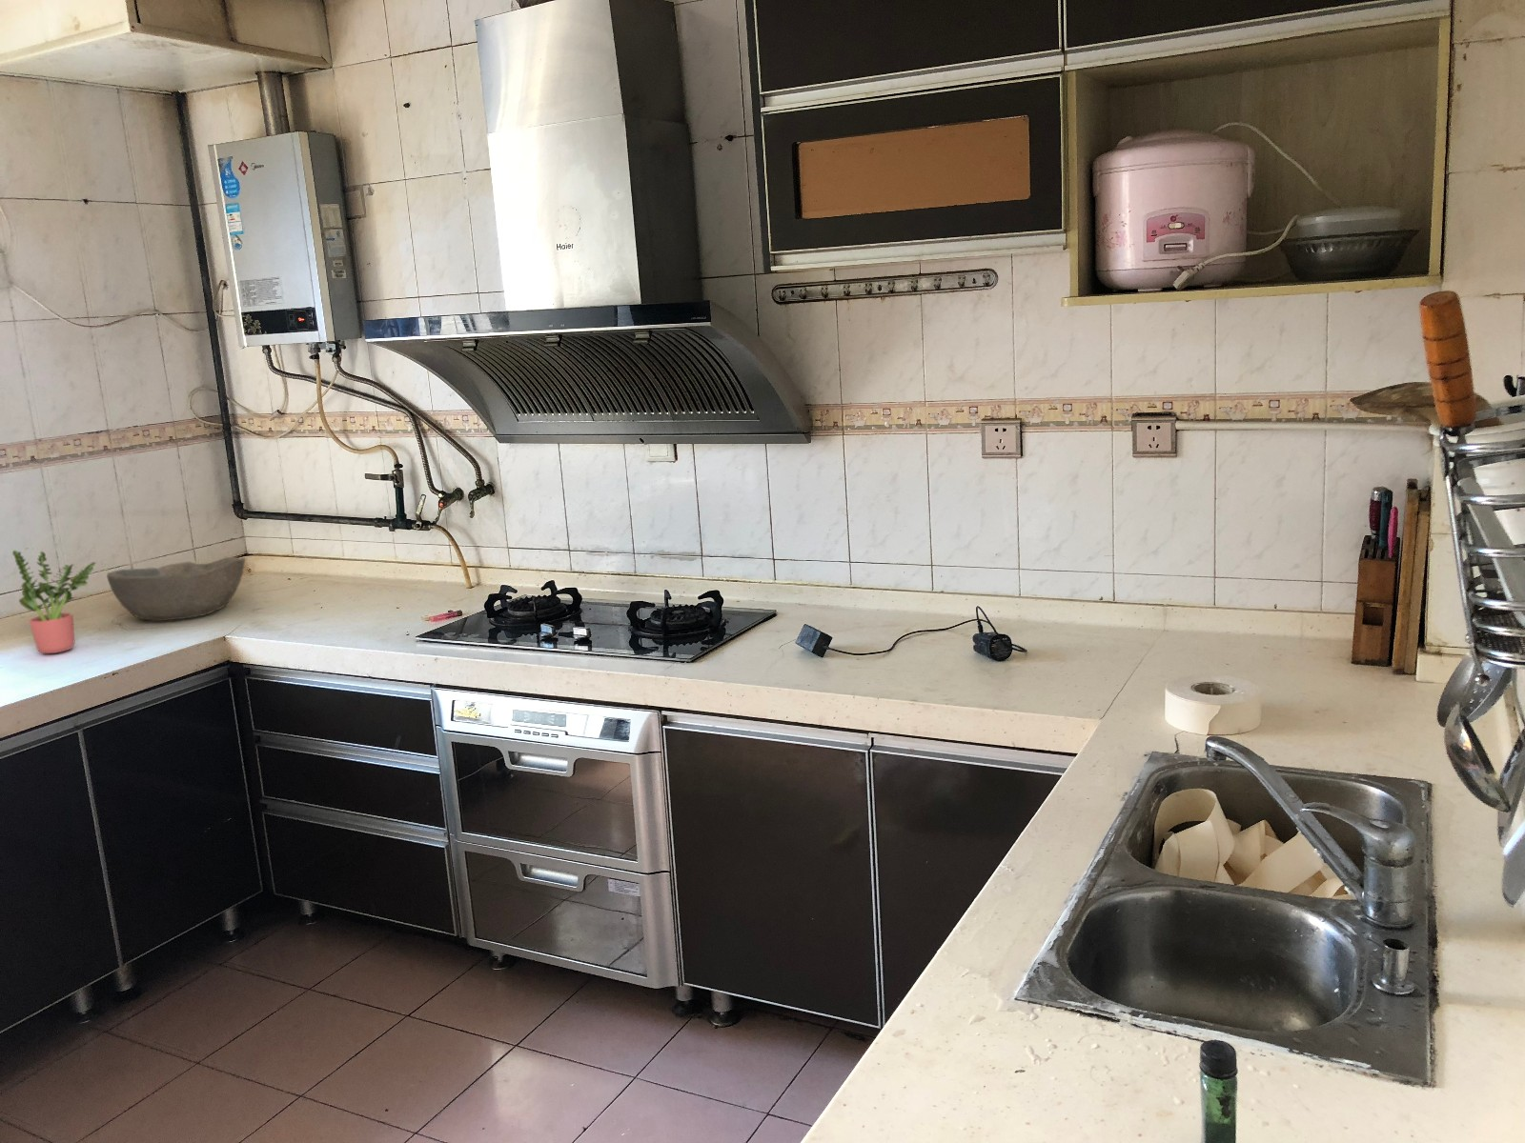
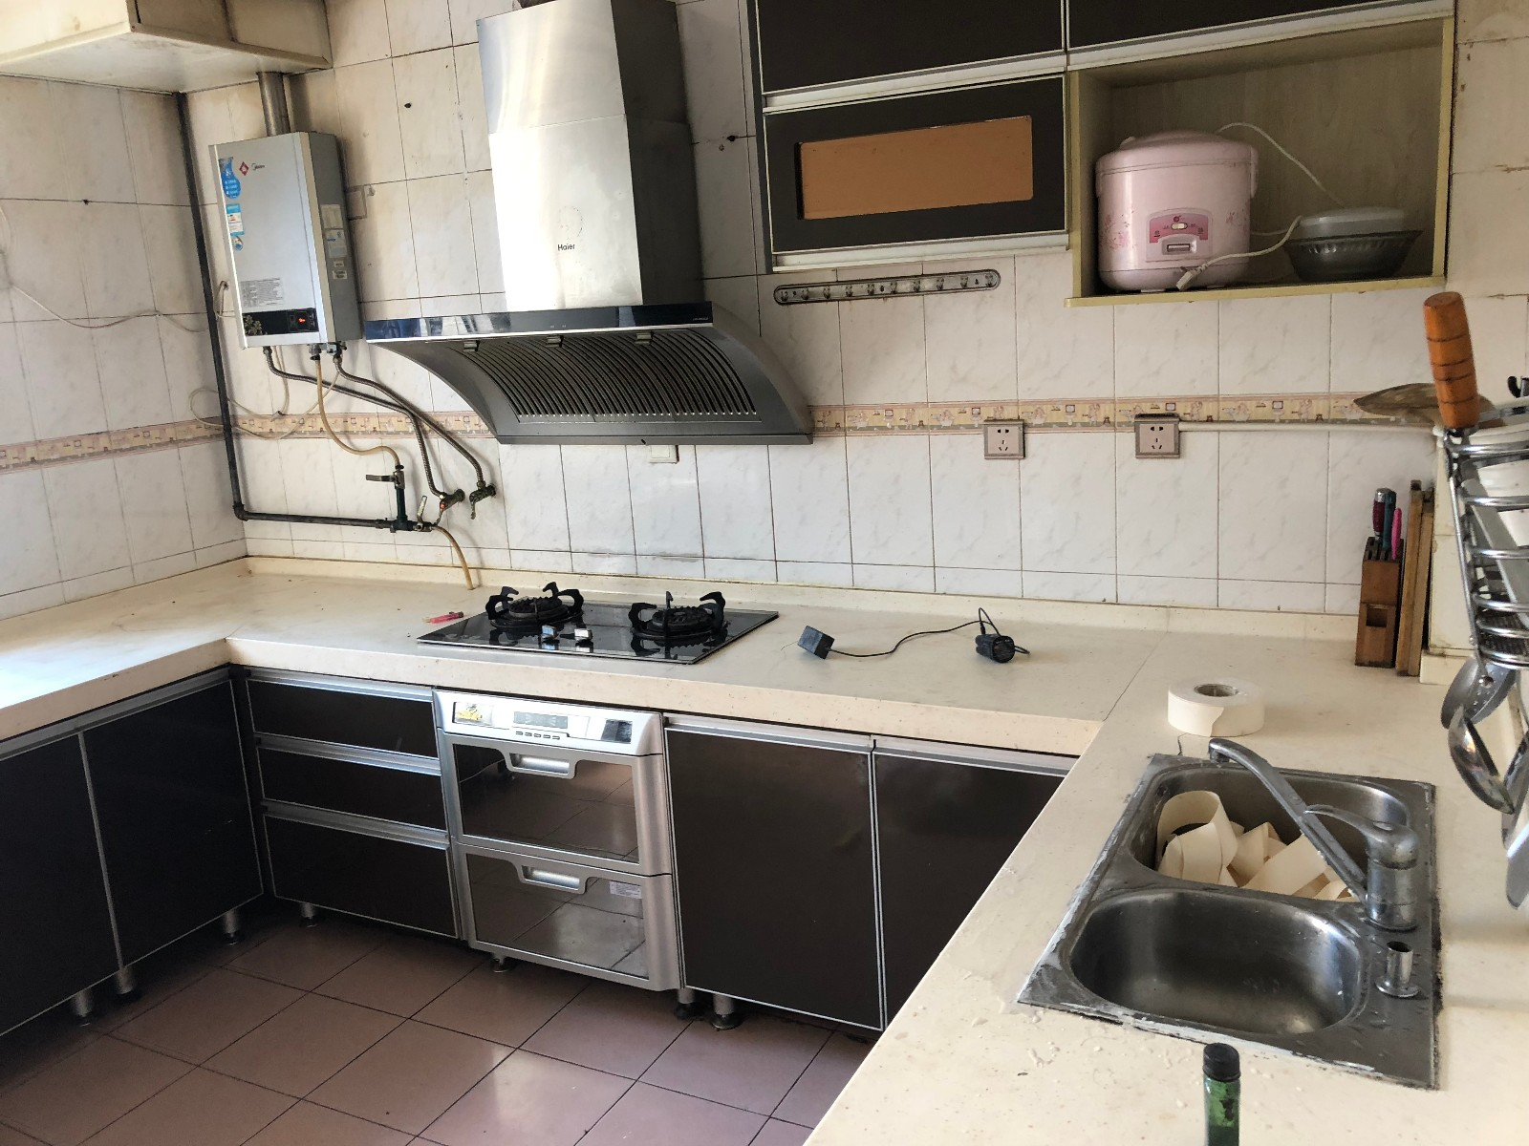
- bowl [106,556,246,622]
- potted plant [12,550,96,654]
